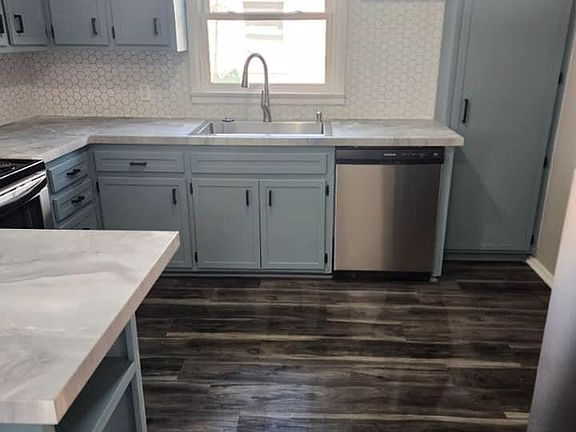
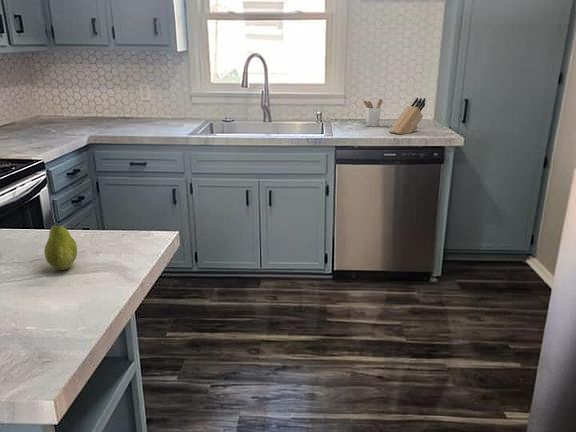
+ knife block [388,97,427,135]
+ utensil holder [362,98,384,128]
+ fruit [43,220,78,271]
